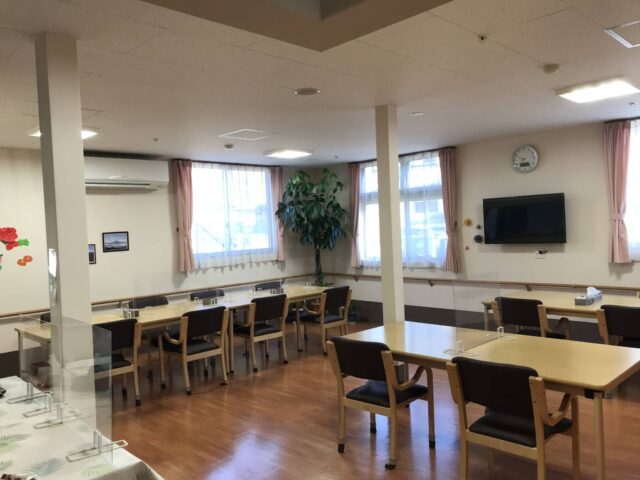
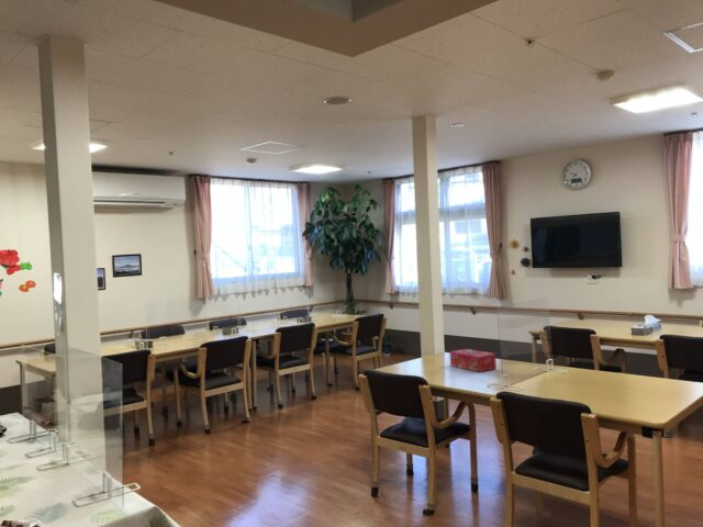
+ tissue box [448,348,498,373]
